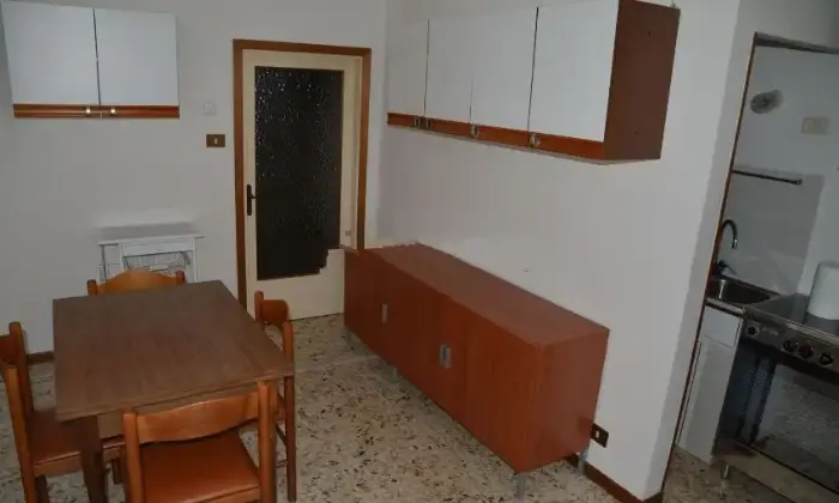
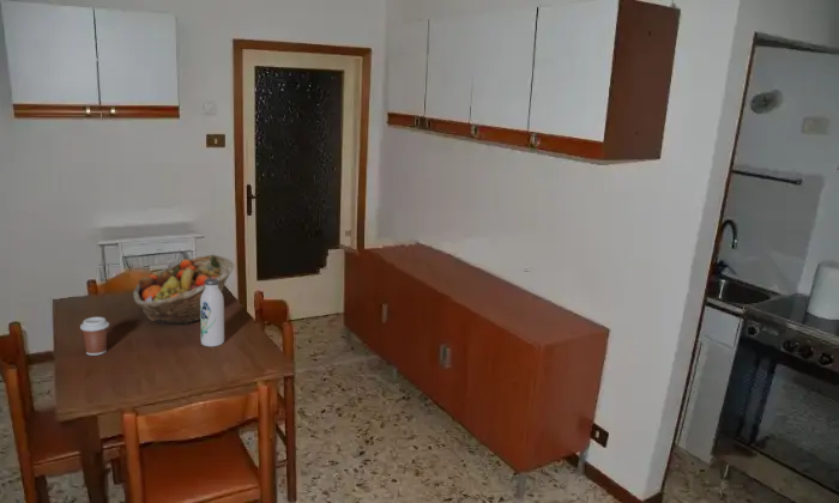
+ coffee cup [79,316,110,357]
+ water bottle [199,278,225,347]
+ fruit basket [132,254,235,326]
